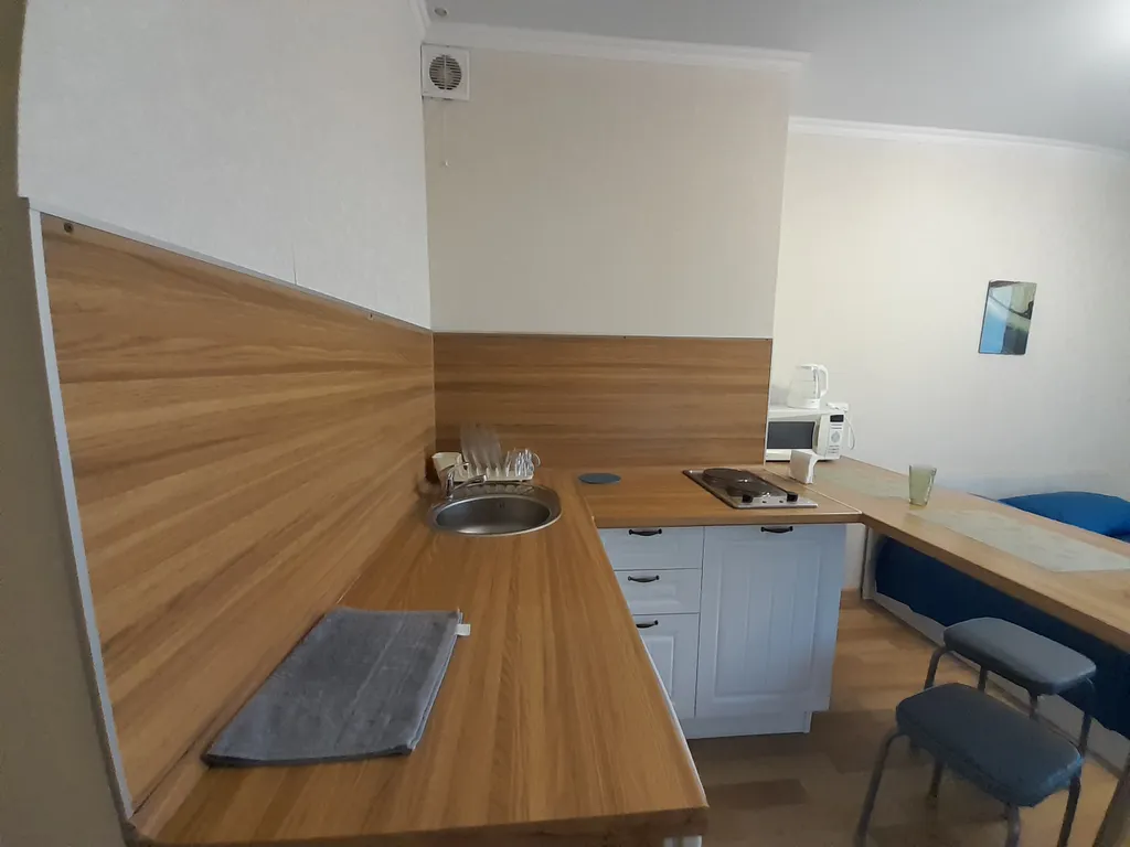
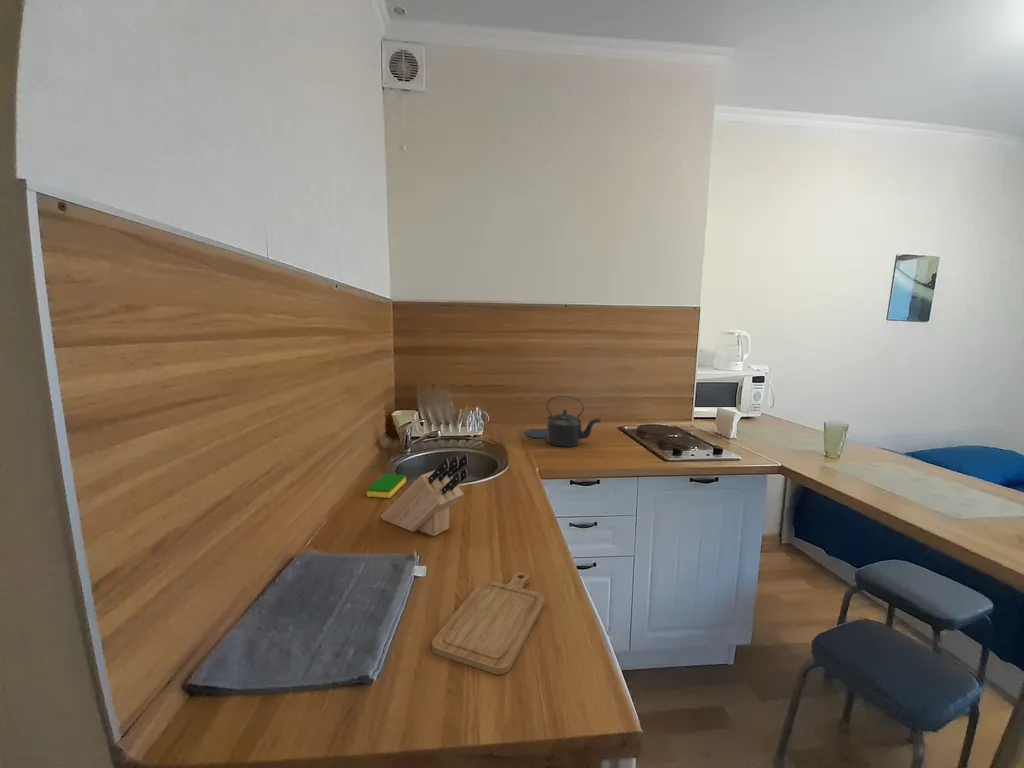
+ kettle [546,395,602,448]
+ chopping board [431,571,545,676]
+ dish sponge [366,473,407,499]
+ knife block [380,453,470,537]
